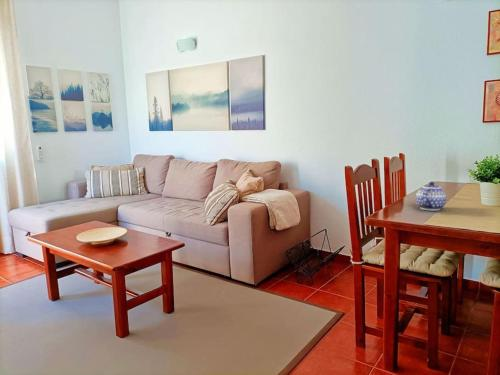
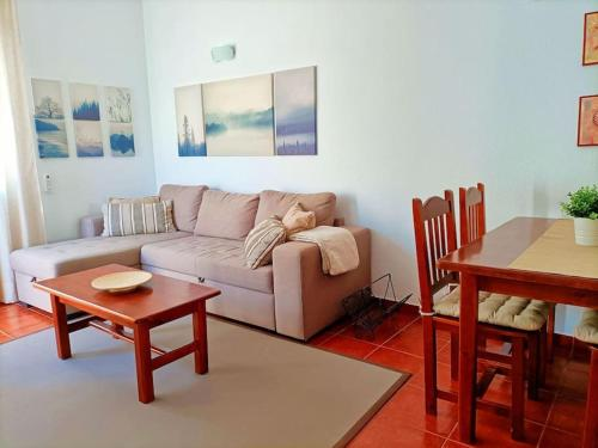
- teapot [415,181,447,212]
